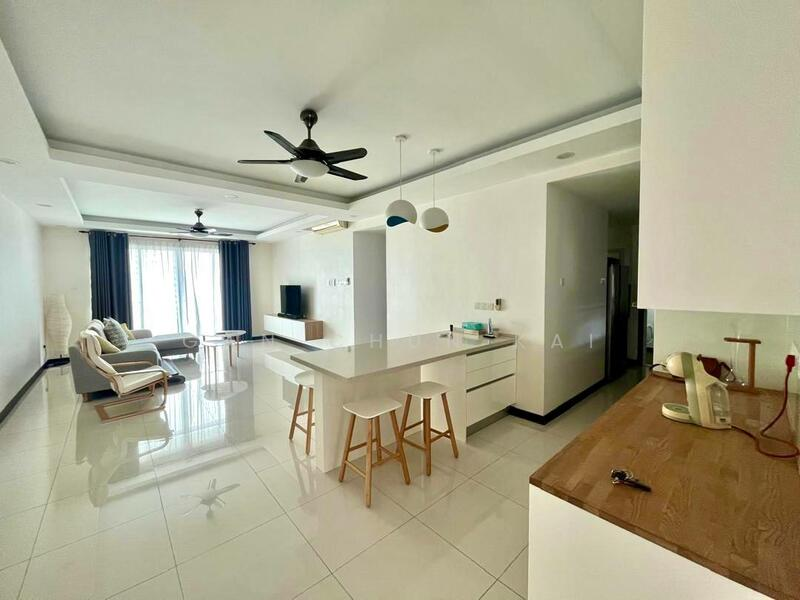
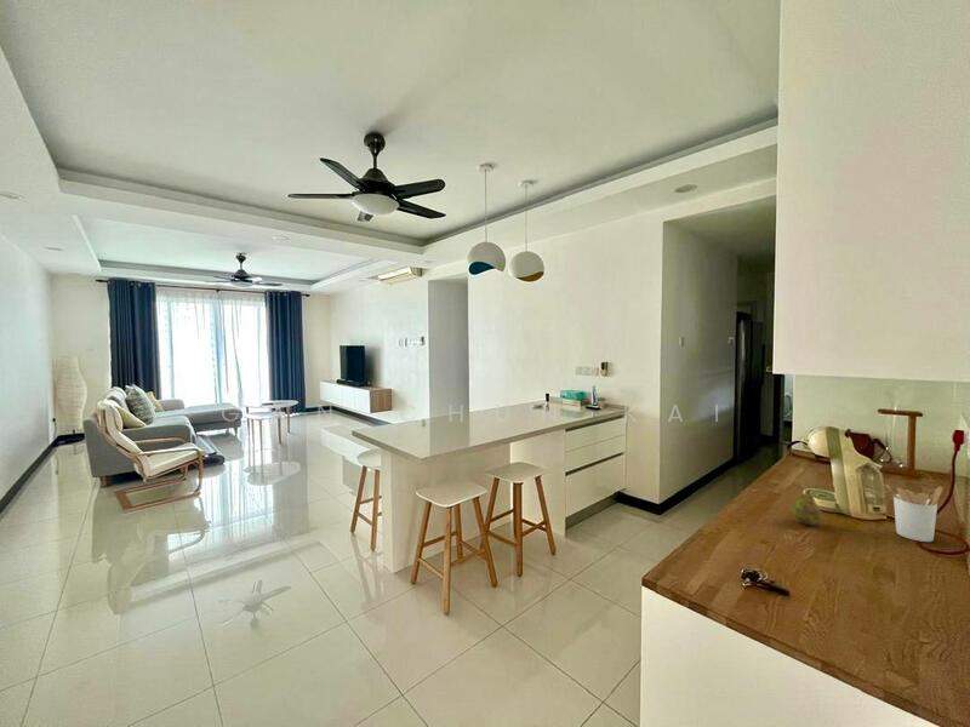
+ utensil holder [884,483,945,543]
+ fruit [791,488,823,526]
